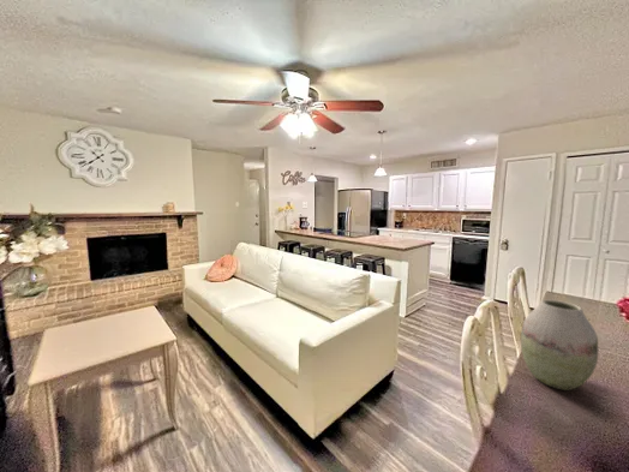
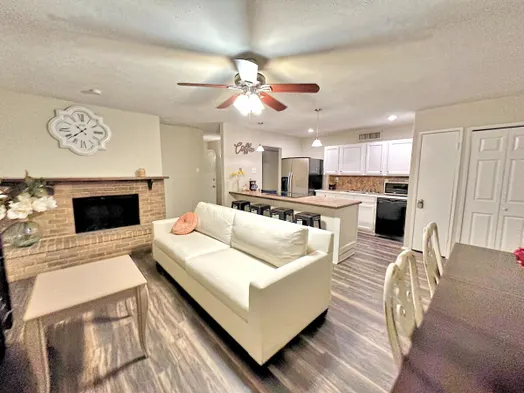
- vase [520,299,599,392]
